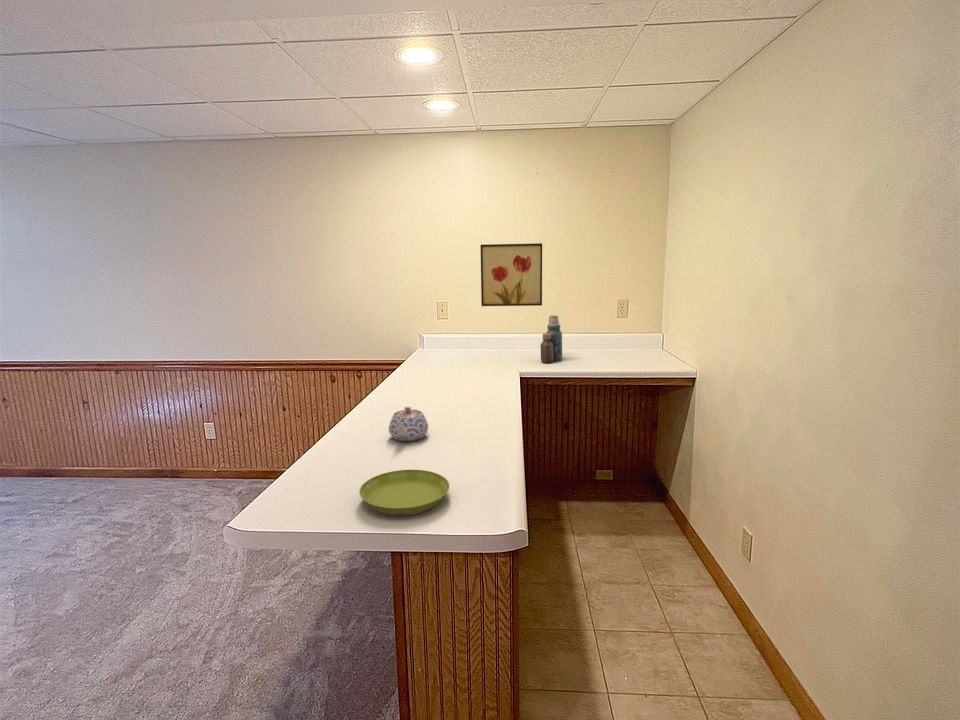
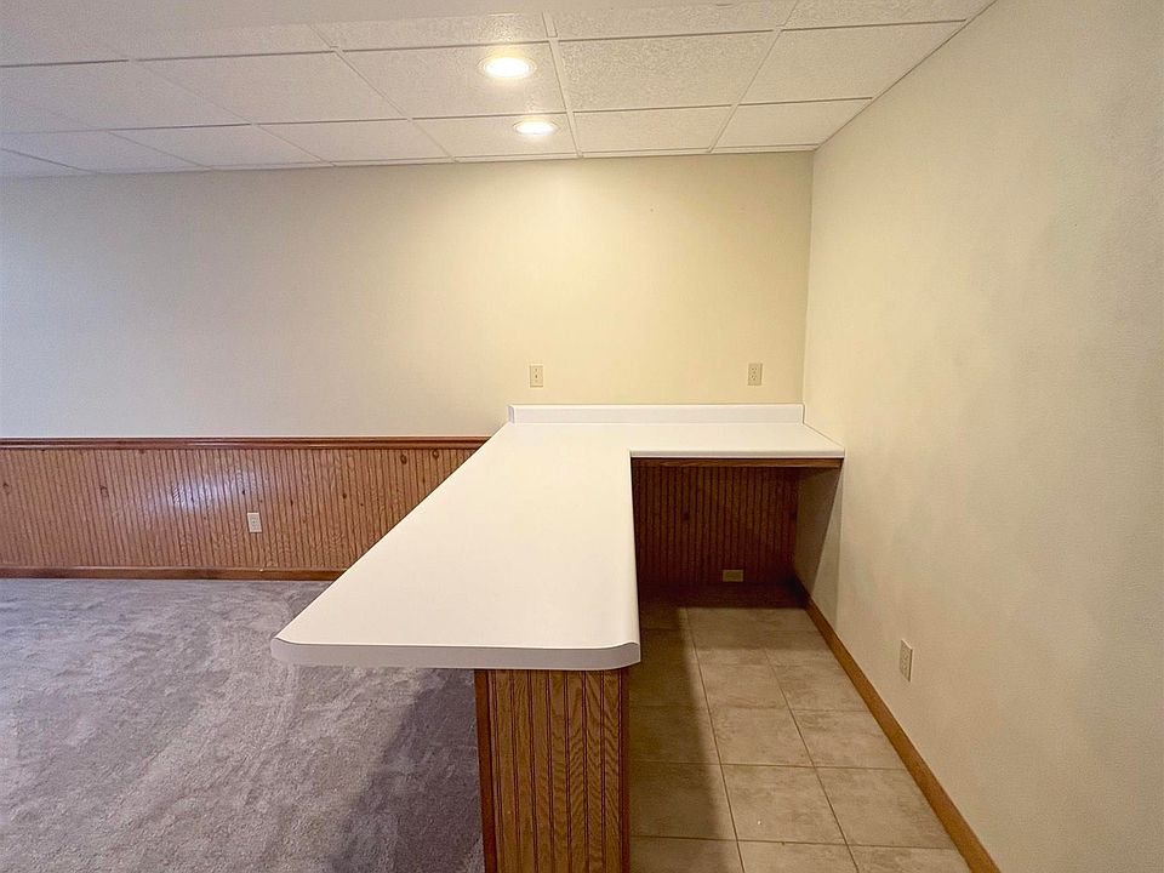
- bottle [540,314,563,364]
- teapot [388,406,429,442]
- wall art [479,242,543,307]
- saucer [358,469,450,516]
